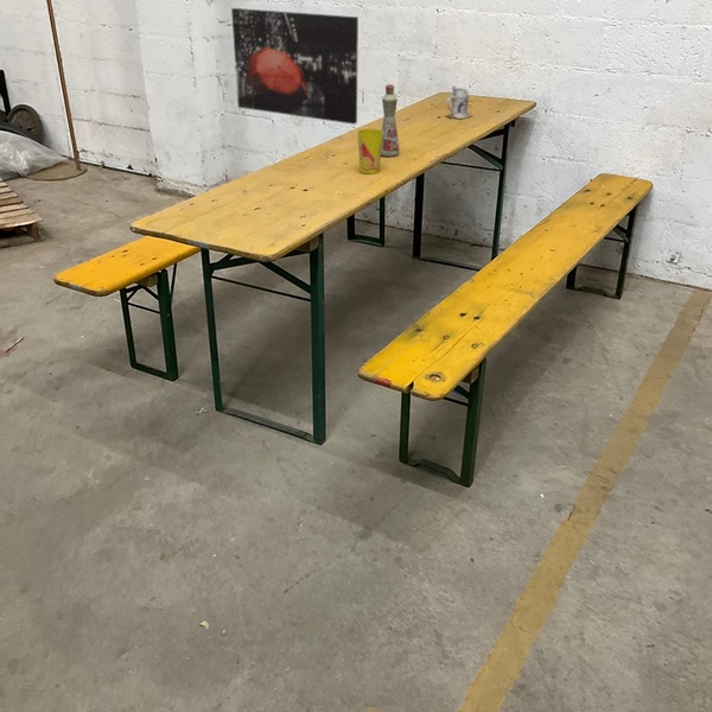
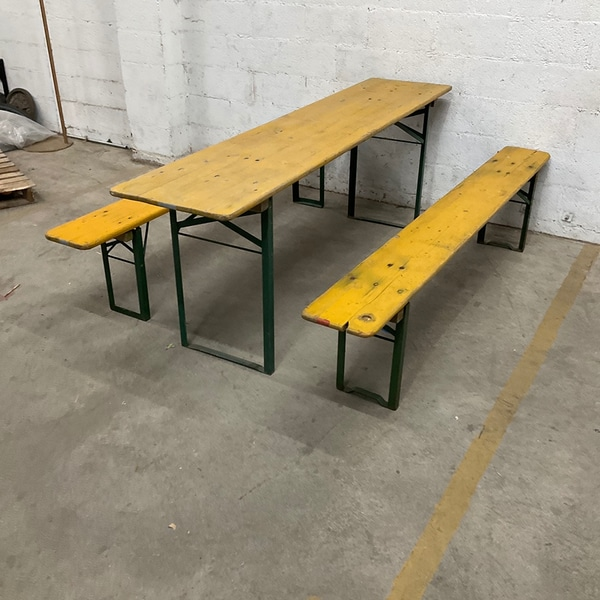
- wall art [230,7,360,126]
- bottle [380,83,401,158]
- beer mug [445,85,473,120]
- cup [357,128,383,174]
